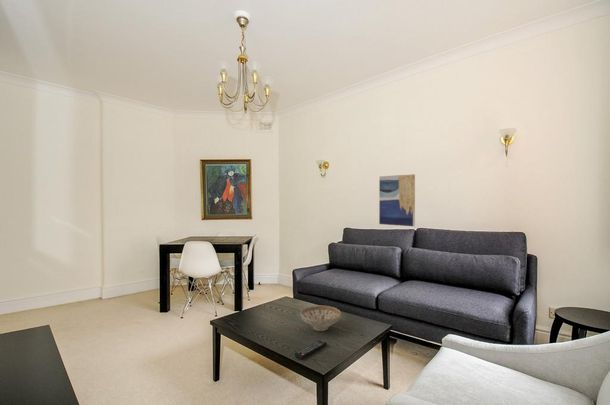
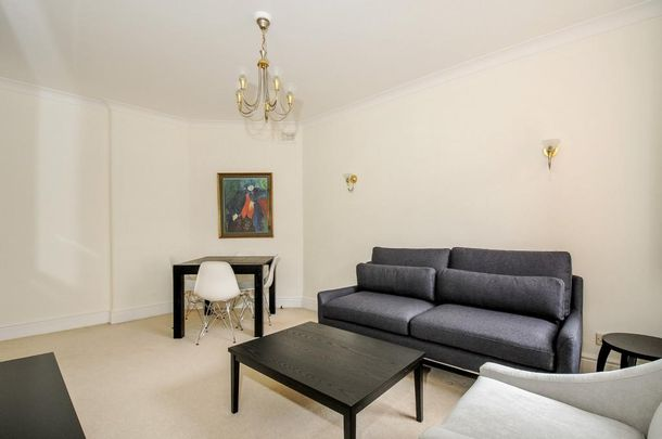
- wall art [378,173,416,227]
- decorative bowl [300,304,342,332]
- remote control [294,339,328,360]
